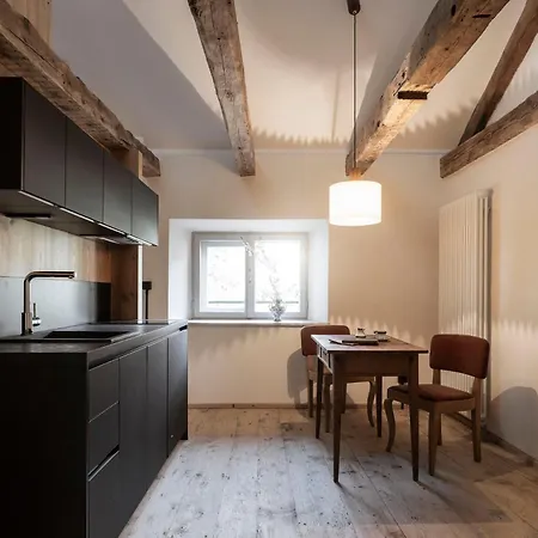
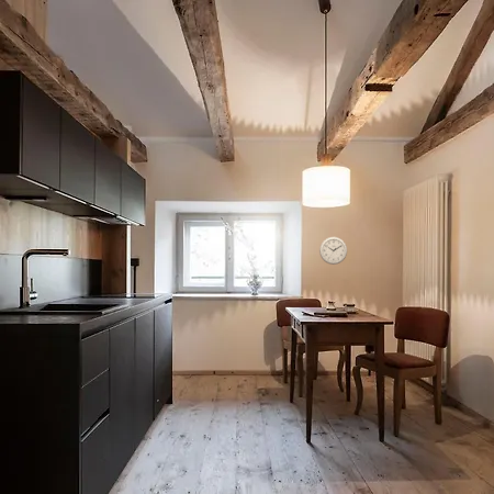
+ wall clock [318,236,348,266]
